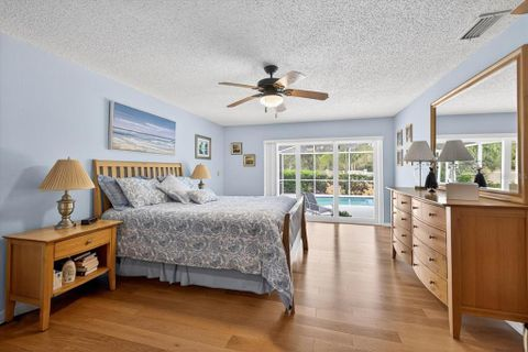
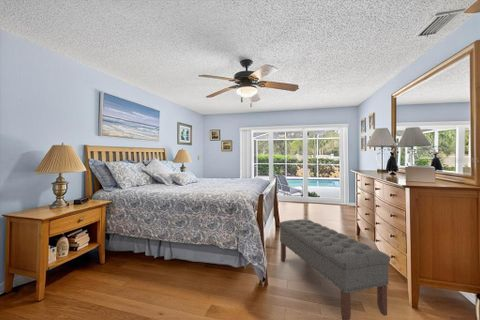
+ bench [278,218,391,320]
